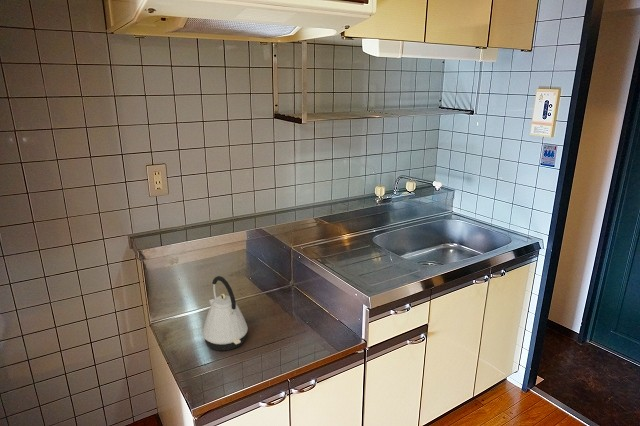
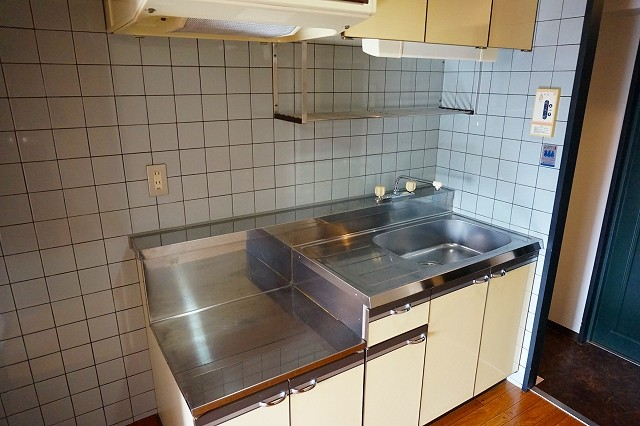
- kettle [202,275,249,351]
